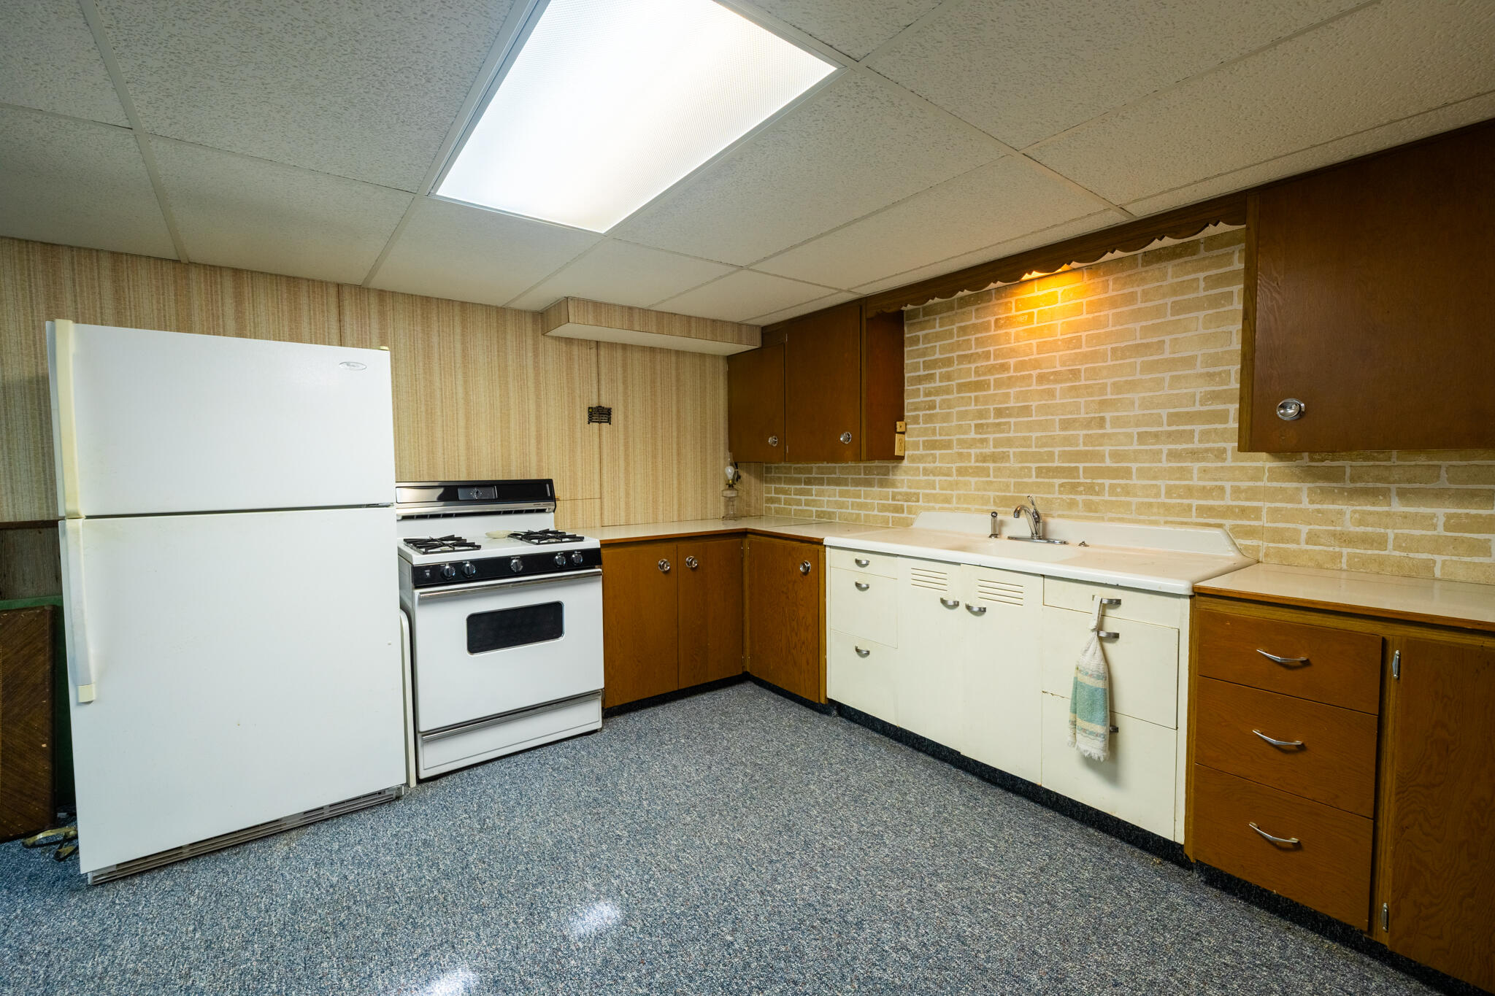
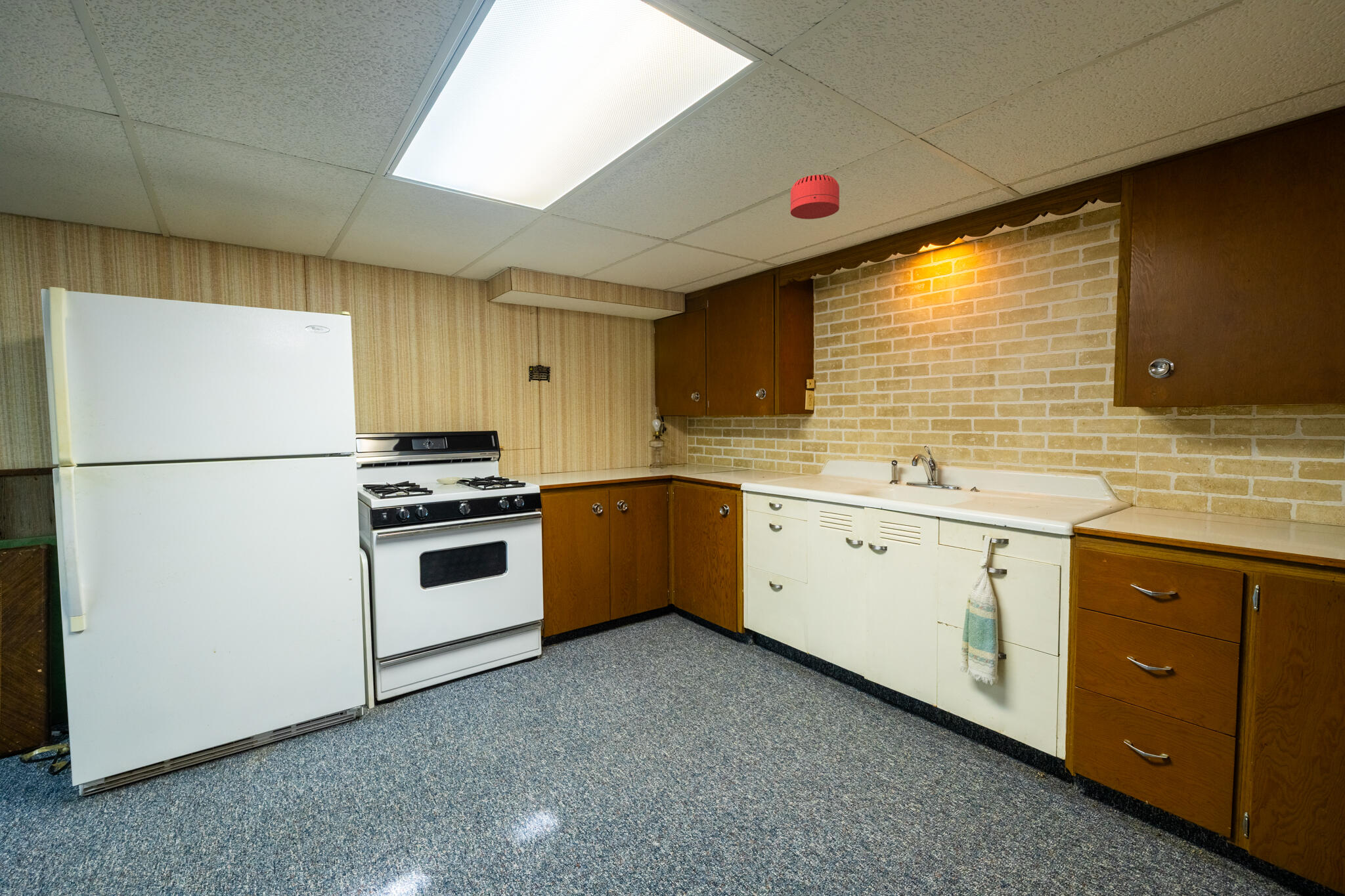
+ smoke detector [790,174,840,220]
